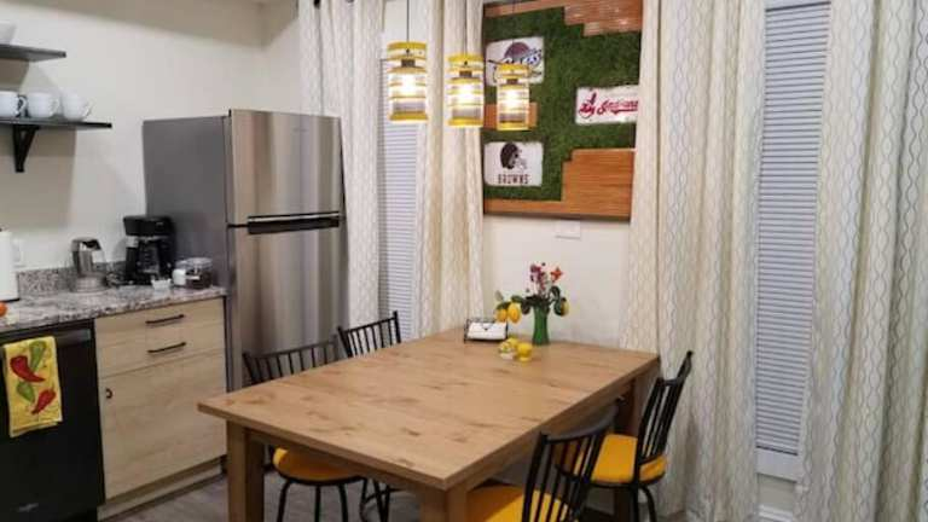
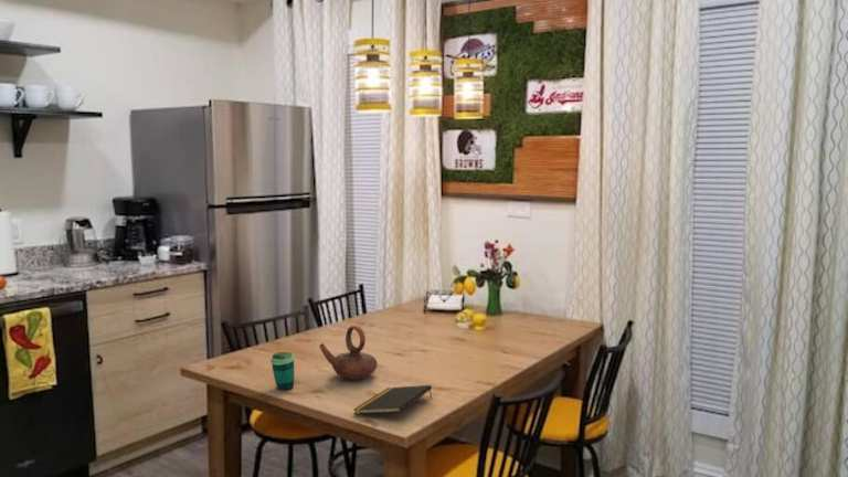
+ cup [269,351,296,391]
+ teapot [318,325,379,381]
+ notepad [352,384,433,415]
